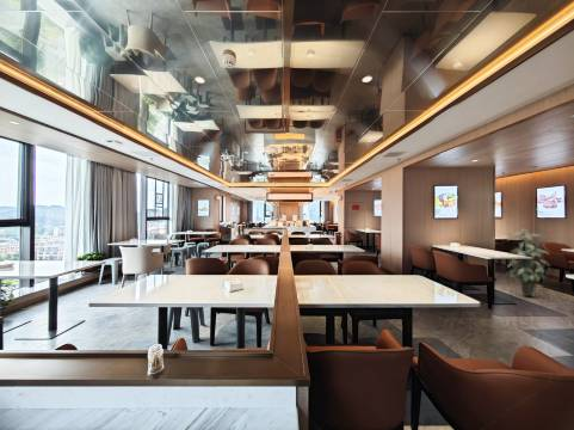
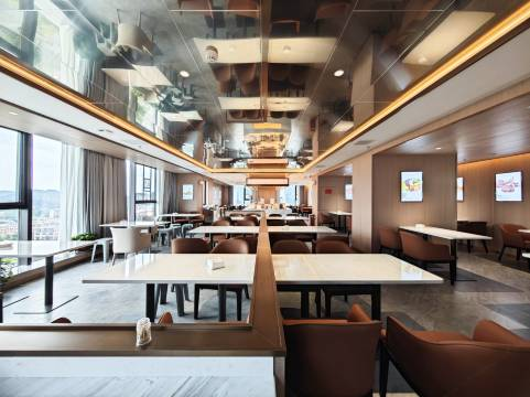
- indoor plant [505,228,551,297]
